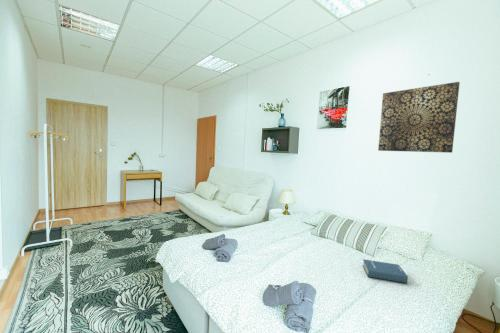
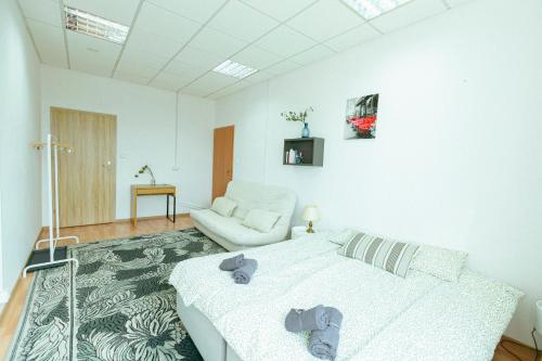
- wall art [377,81,460,154]
- hardback book [362,258,409,284]
